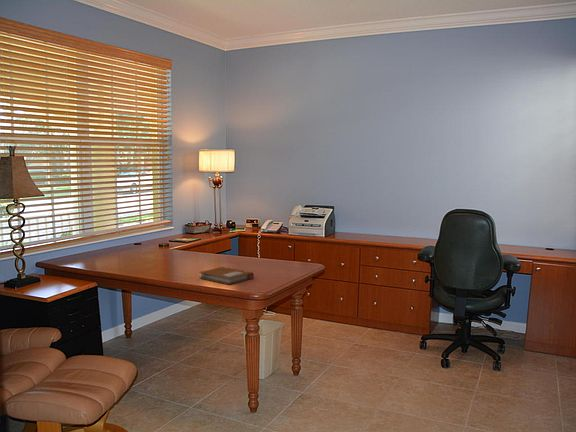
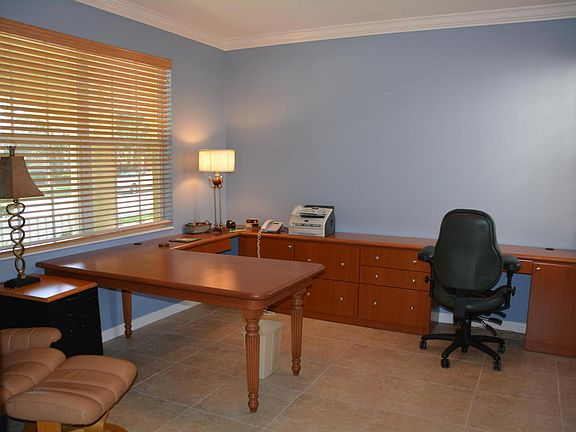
- notebook [198,266,255,286]
